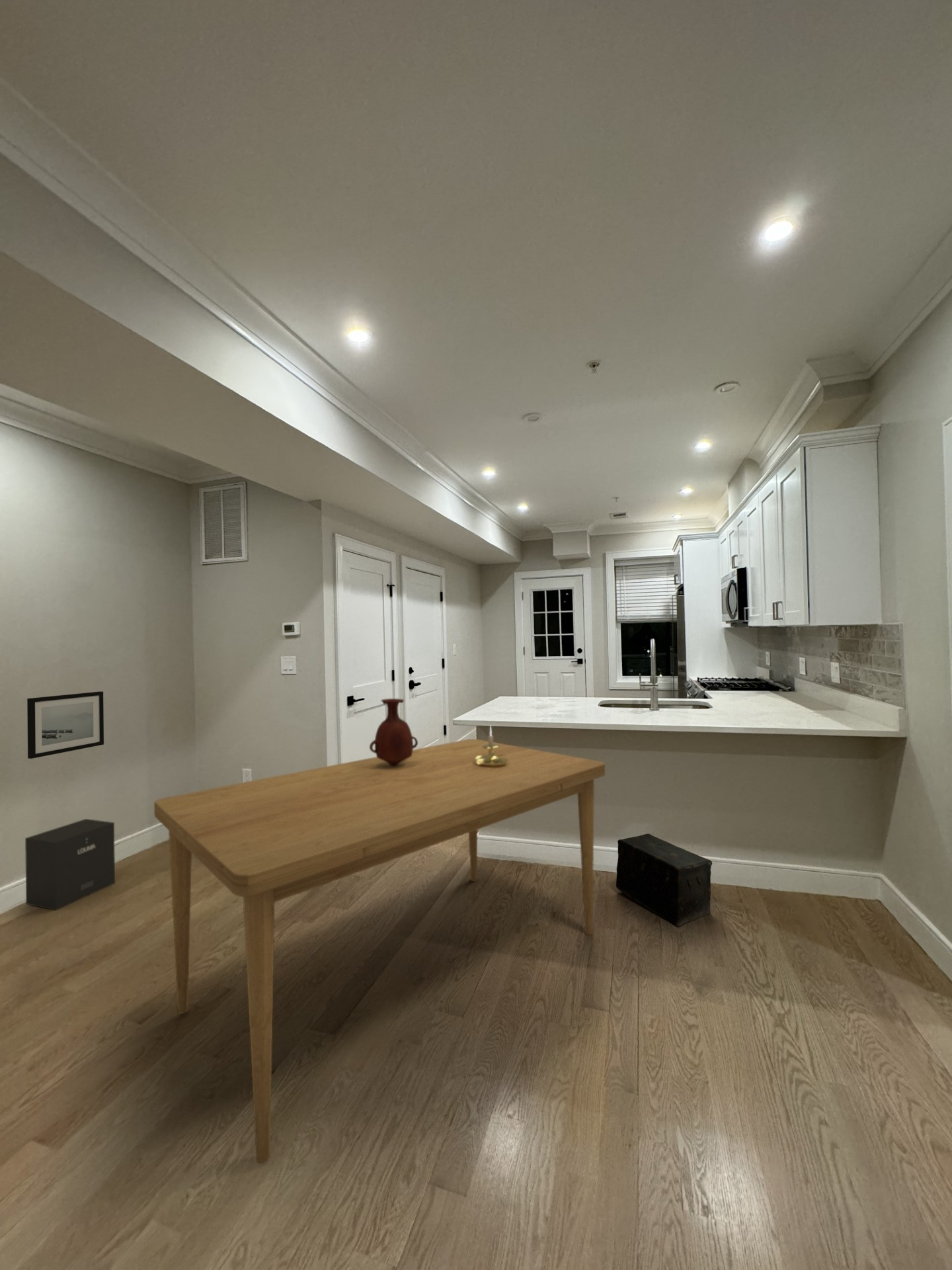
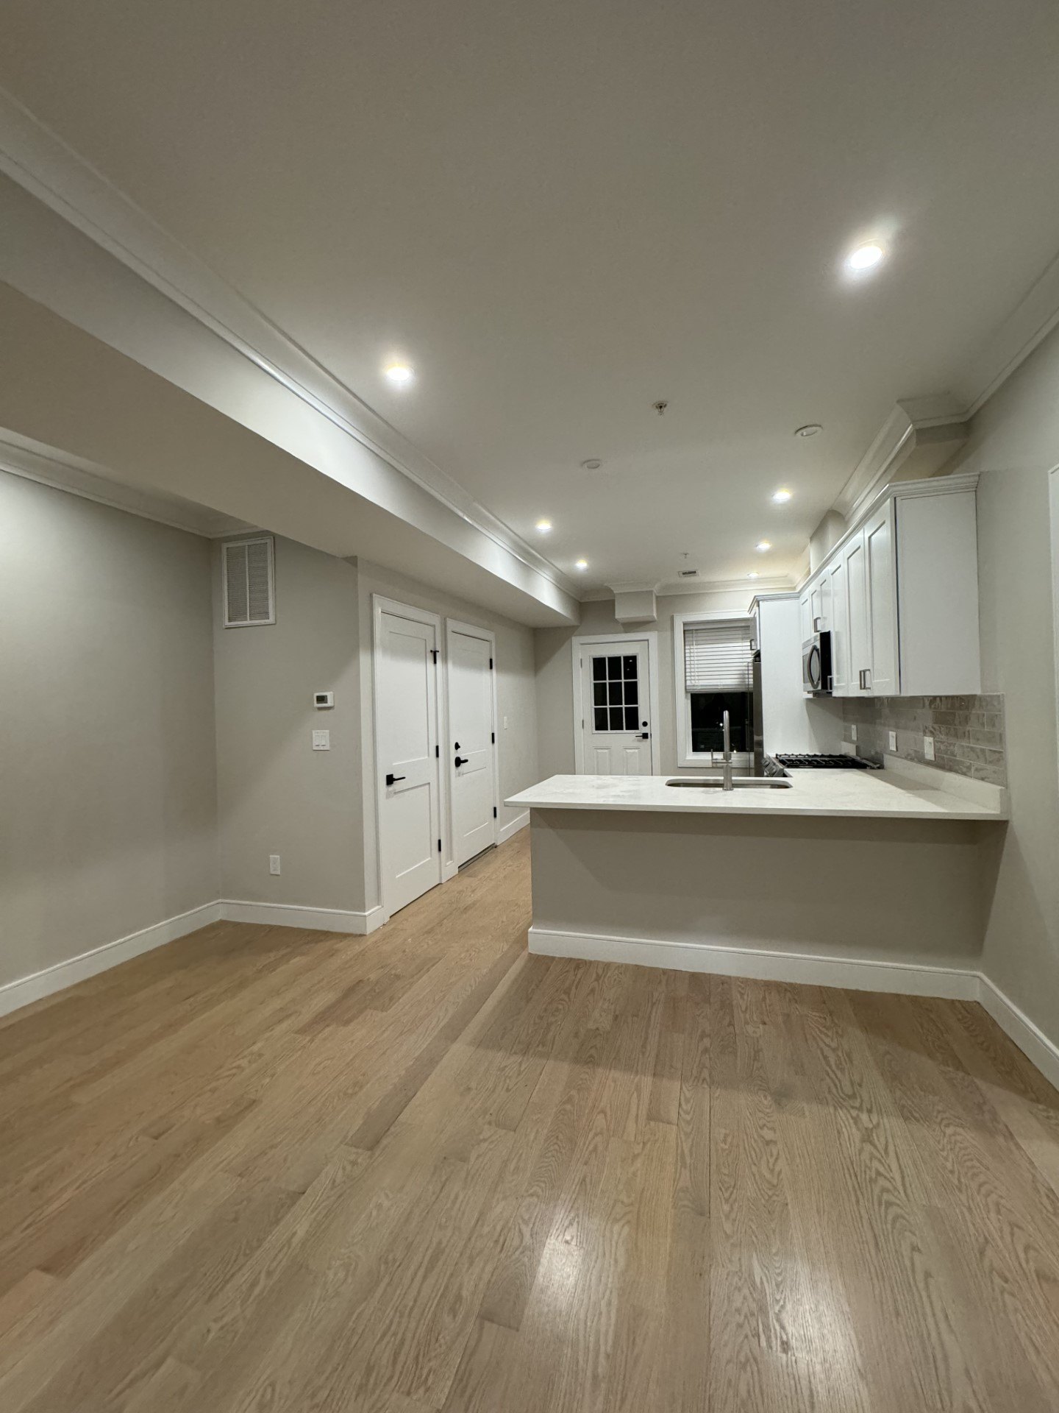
- wall art [26,691,104,759]
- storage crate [615,833,713,927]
- dining table [153,738,606,1165]
- speaker [24,818,116,911]
- vase [369,698,418,766]
- candle holder [475,725,508,767]
